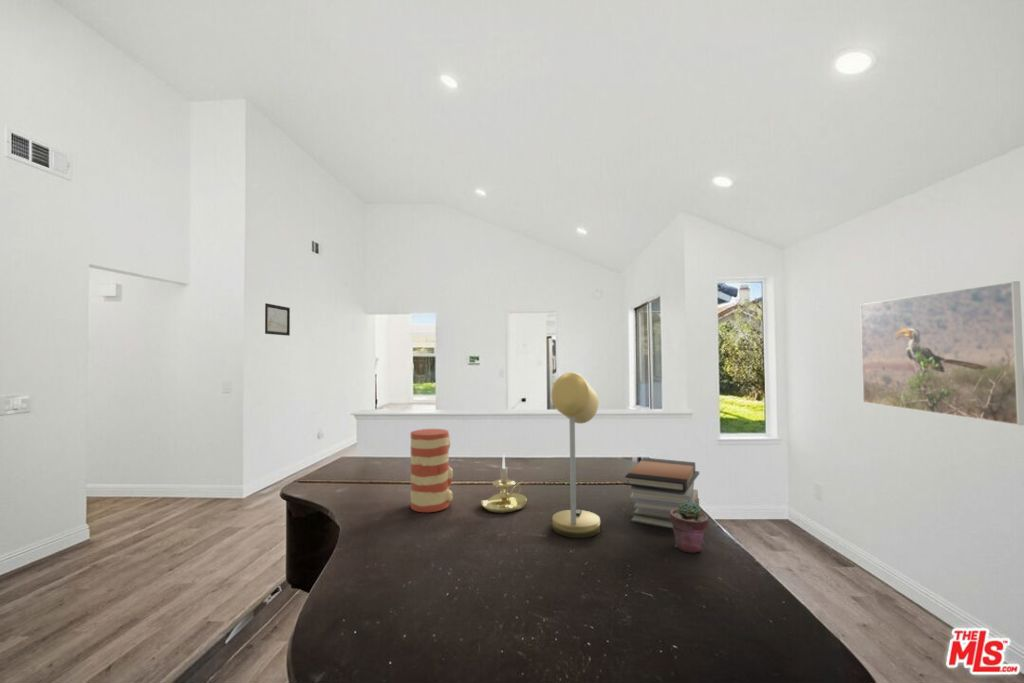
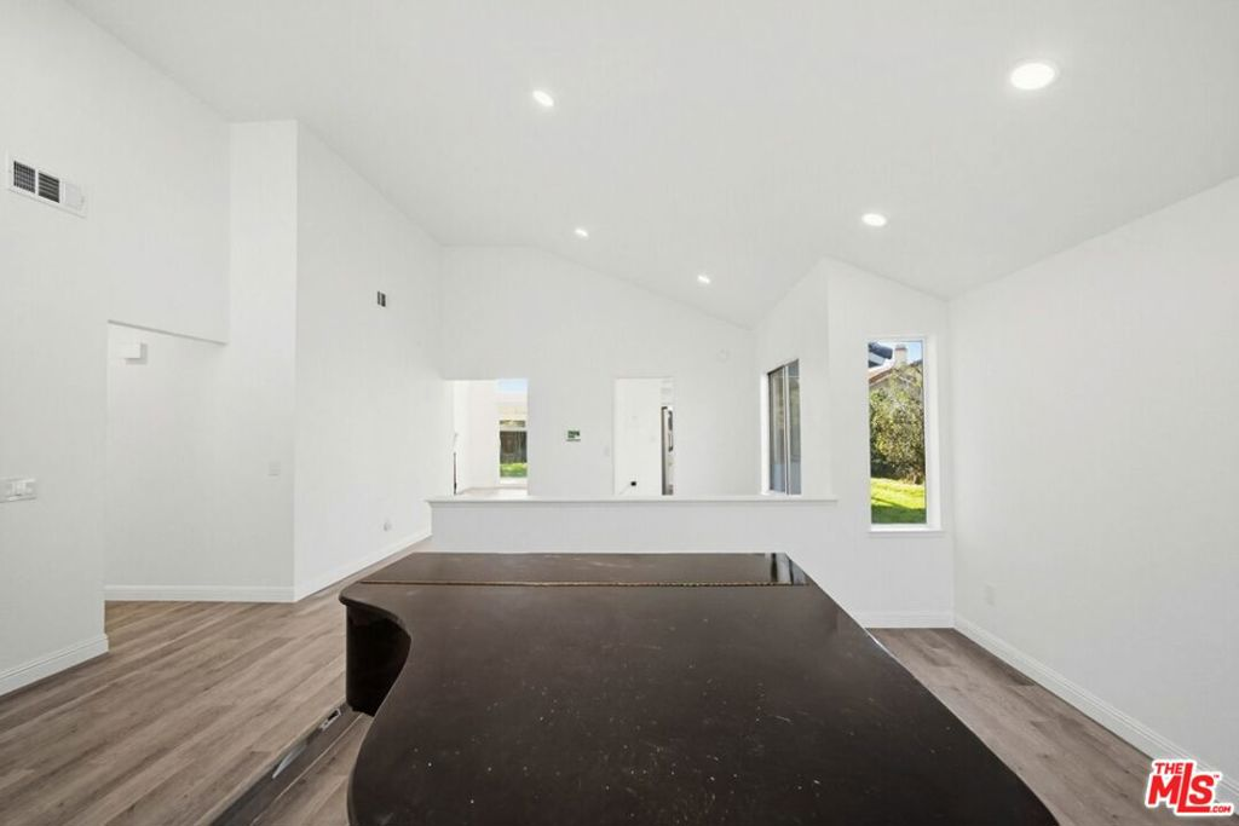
- vase [409,428,454,513]
- candle holder [480,453,528,514]
- potted succulent [670,500,709,554]
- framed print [859,280,1024,426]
- book stack [624,457,700,530]
- desk lamp [550,371,601,539]
- wall art [264,302,291,337]
